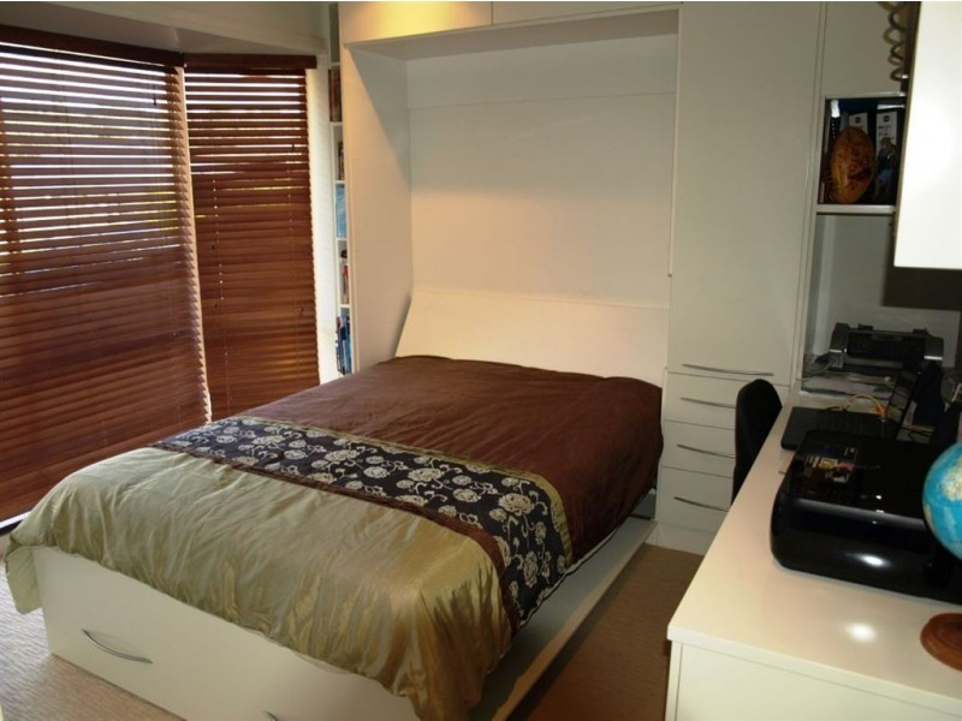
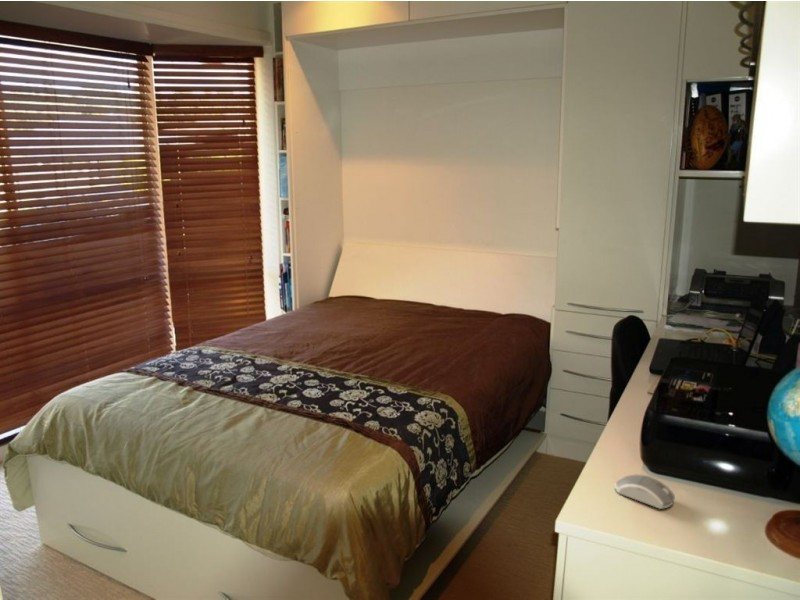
+ computer mouse [614,473,676,510]
